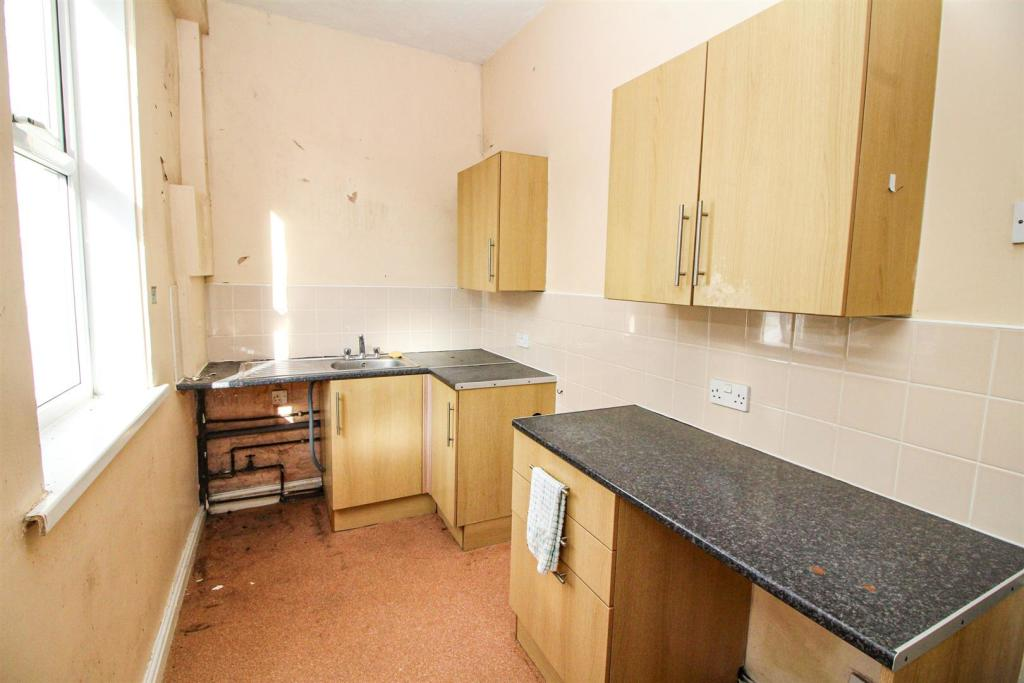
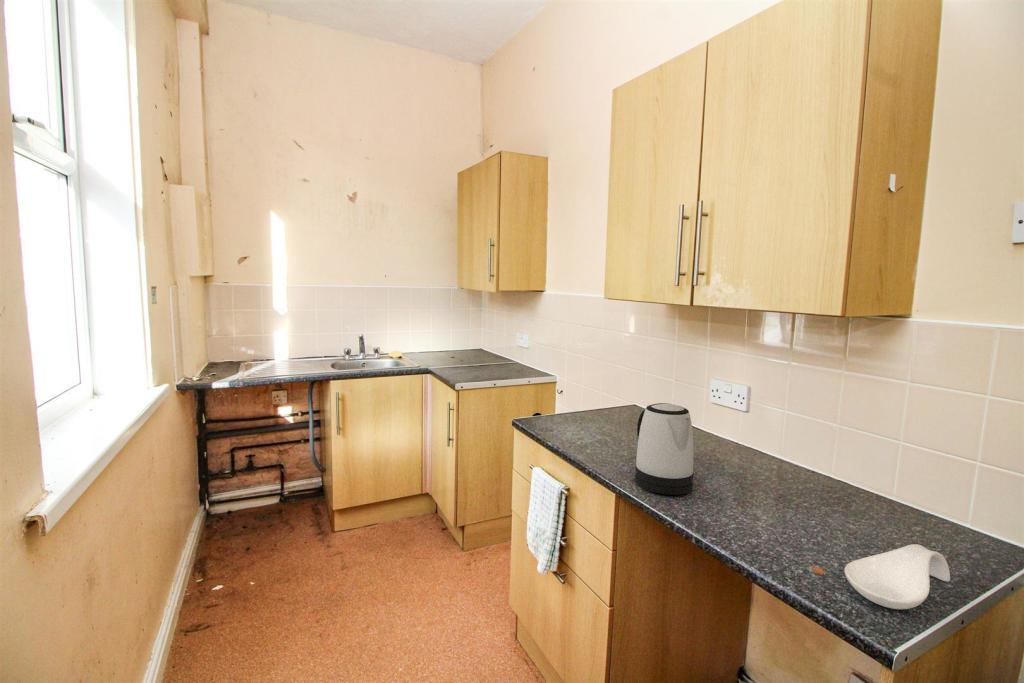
+ kettle [634,402,695,496]
+ spoon rest [843,543,951,610]
